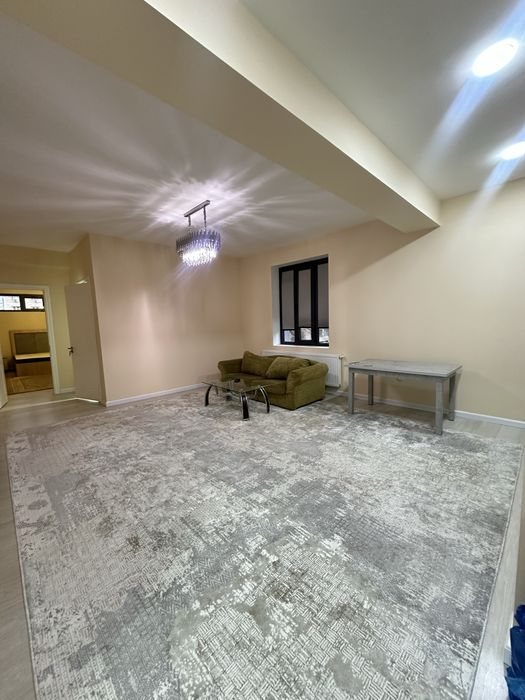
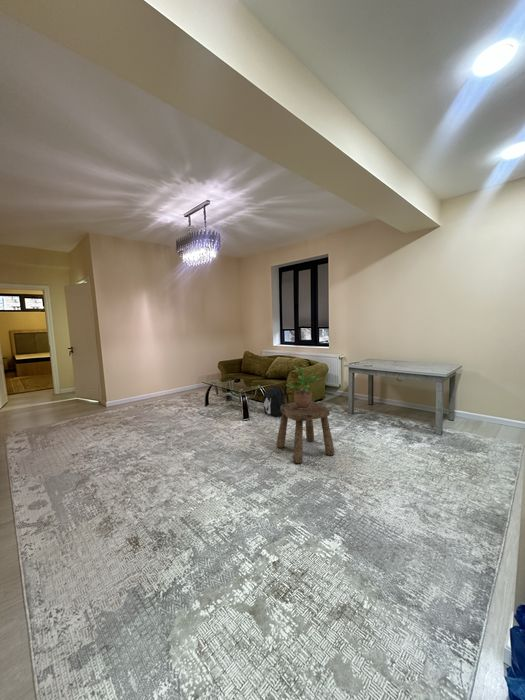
+ backpack [262,384,290,418]
+ stool [275,400,336,464]
+ potted plant [285,365,323,409]
